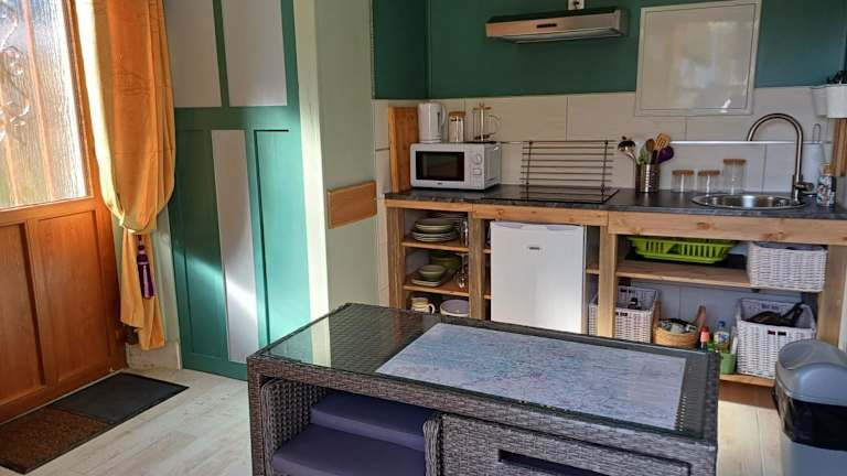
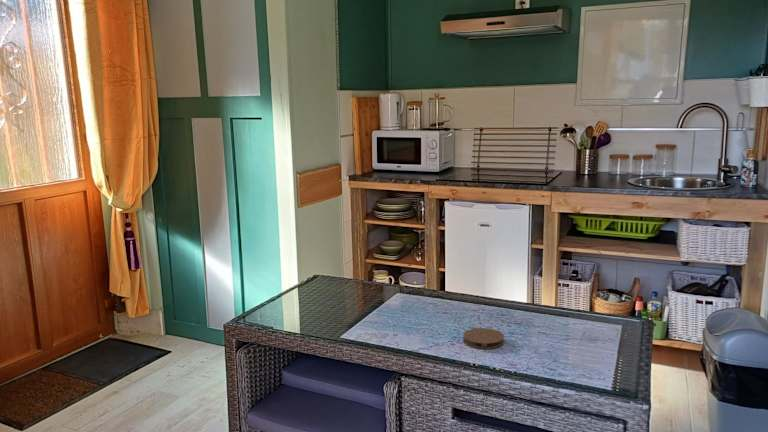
+ coaster [462,327,505,350]
